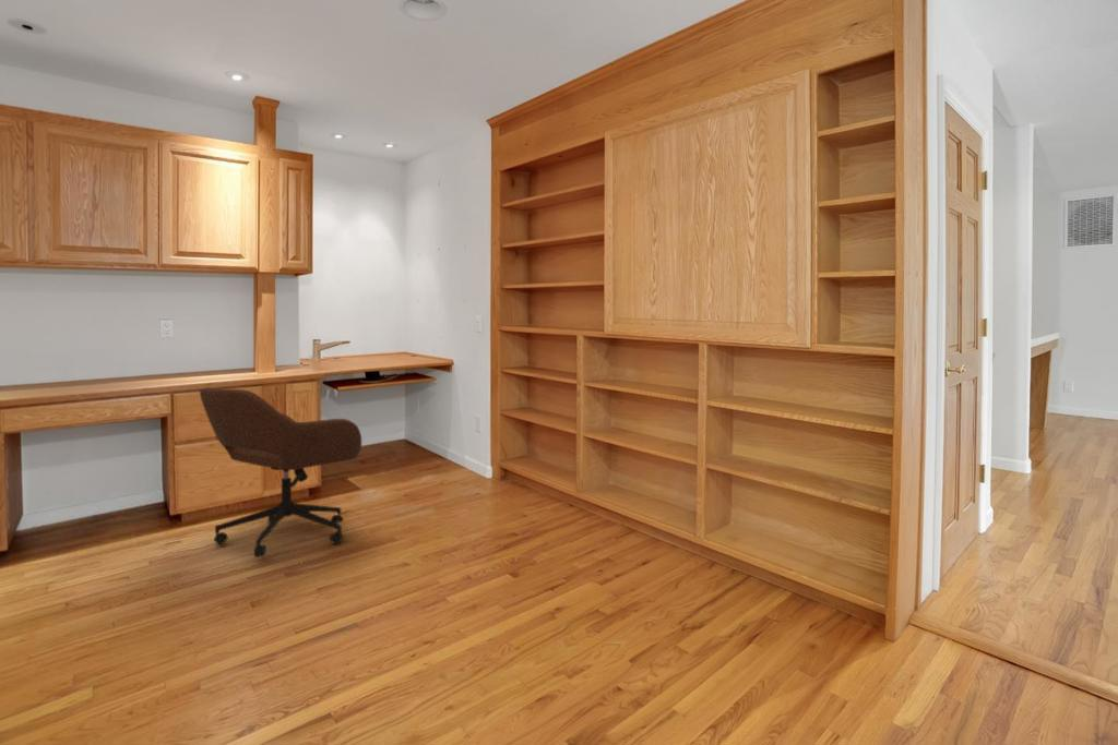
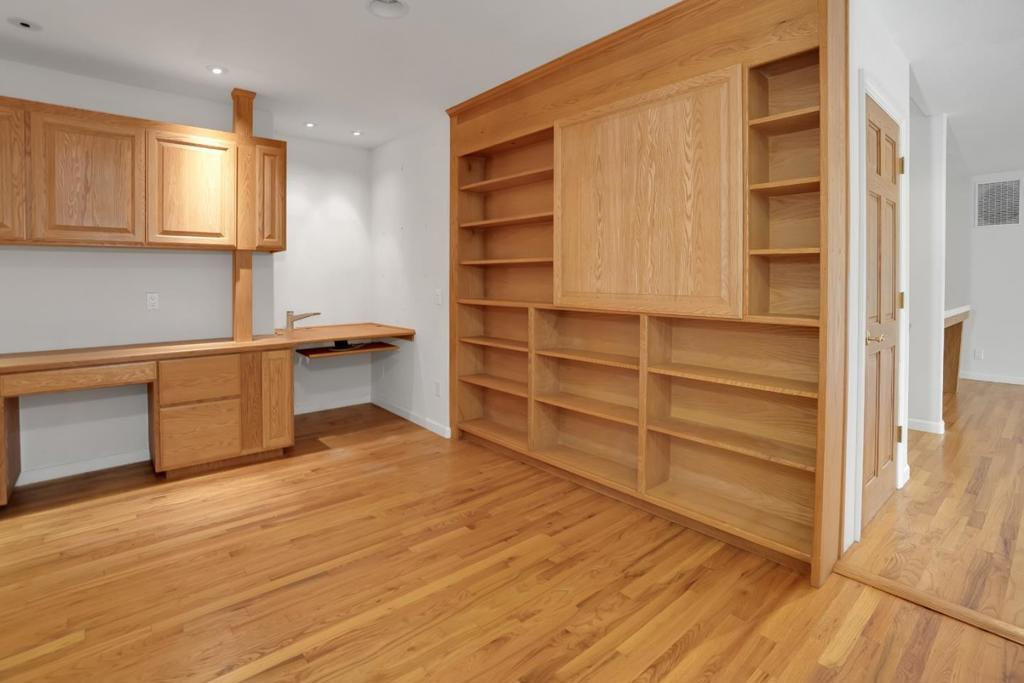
- office chair [199,386,362,558]
